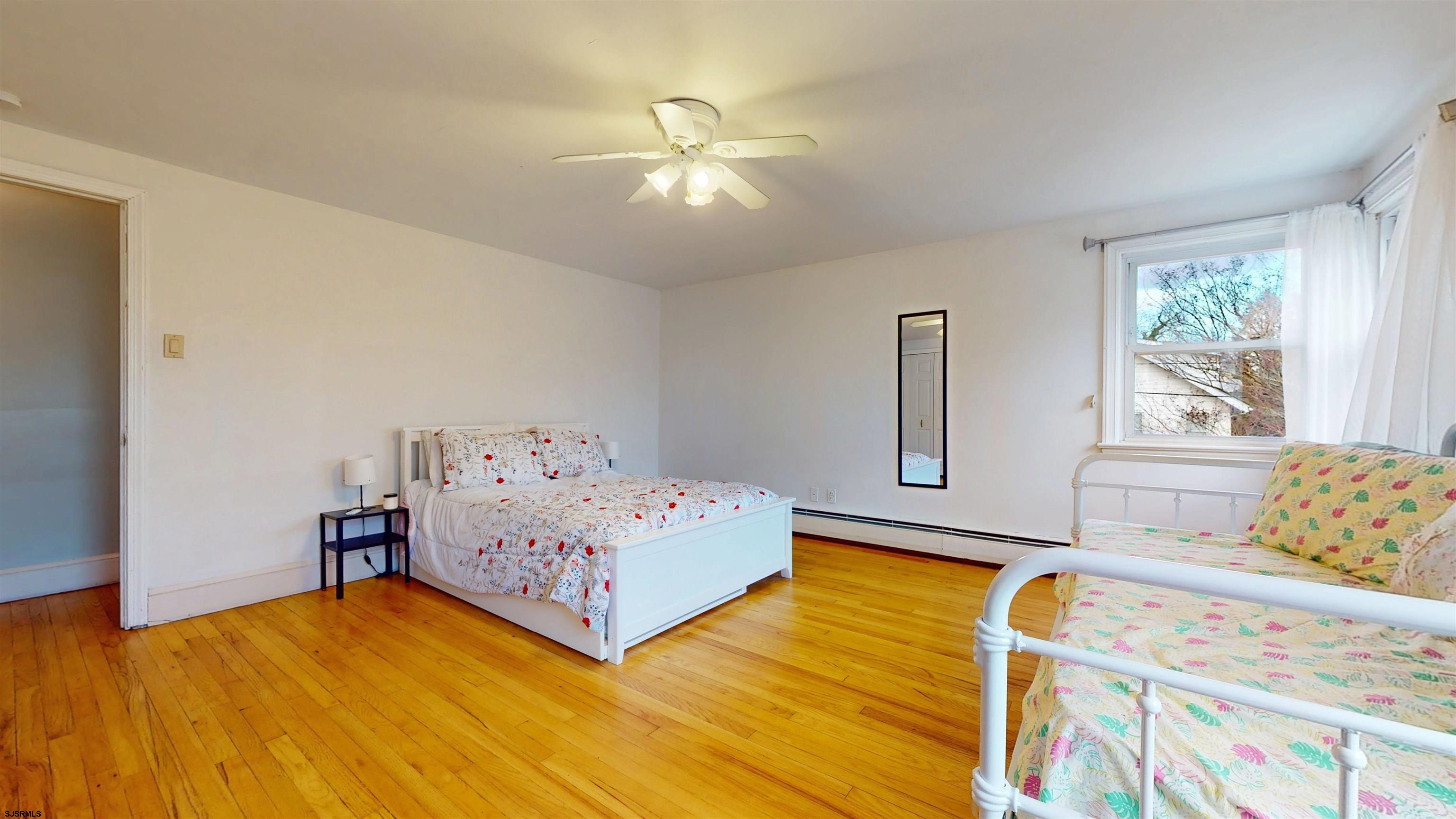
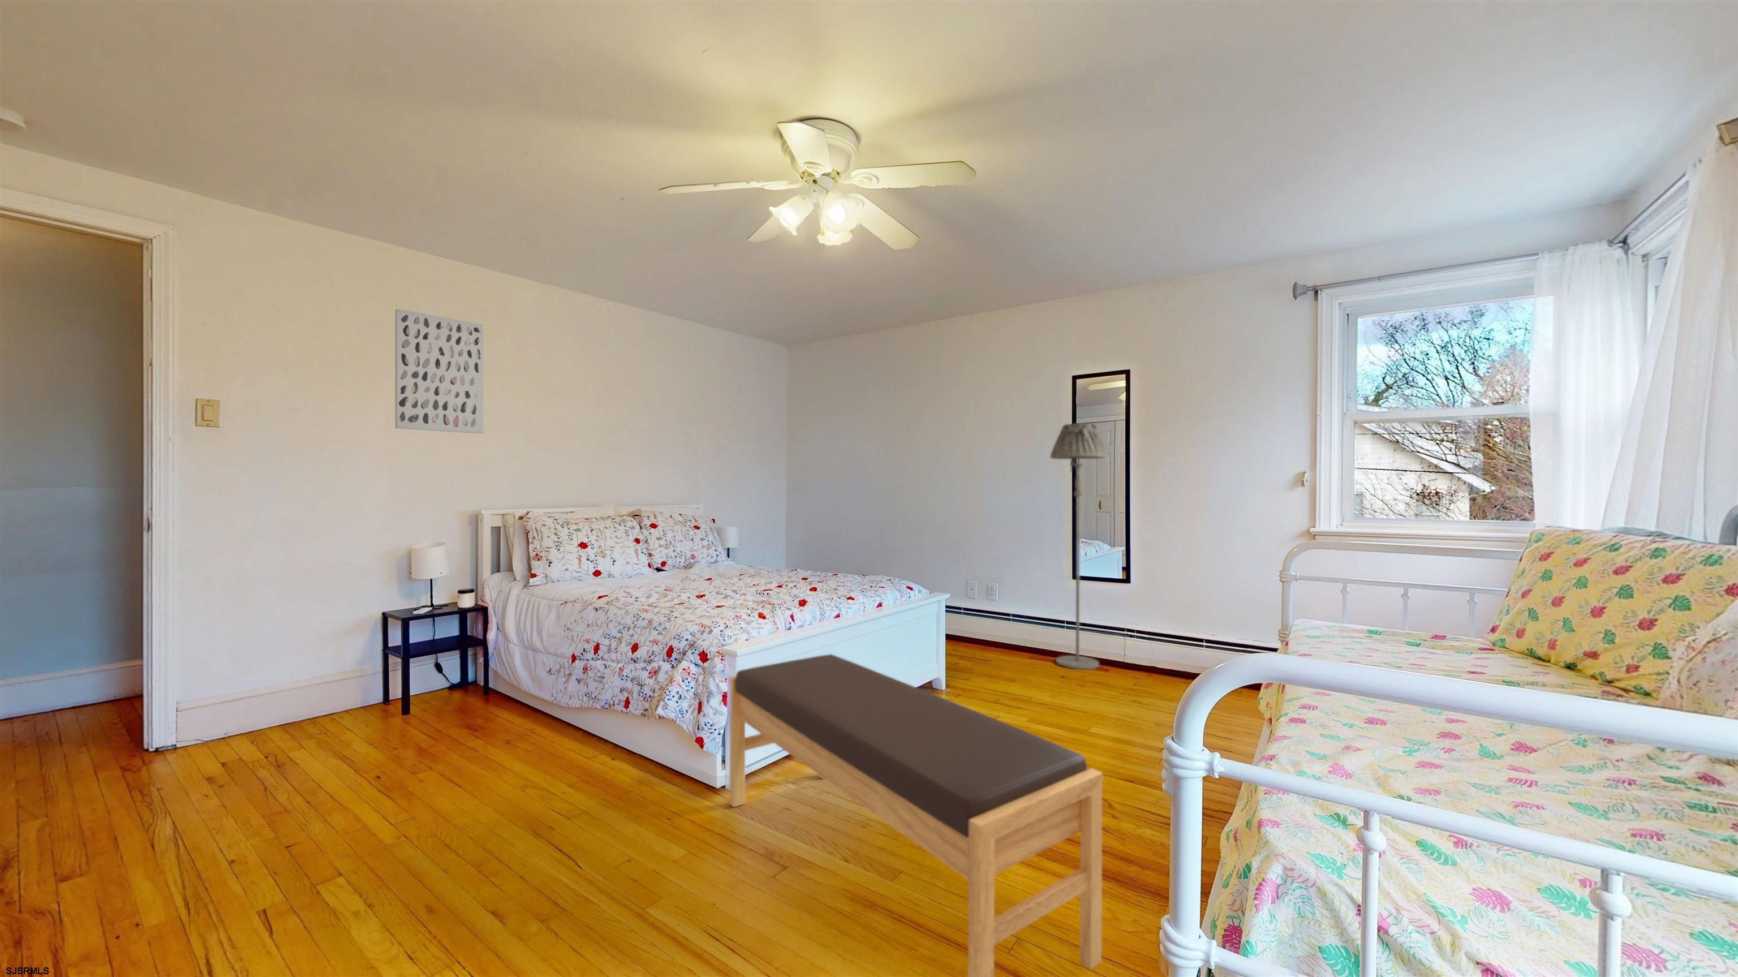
+ floor lamp [1049,422,1108,669]
+ bench [729,654,1103,977]
+ wall art [395,308,483,434]
